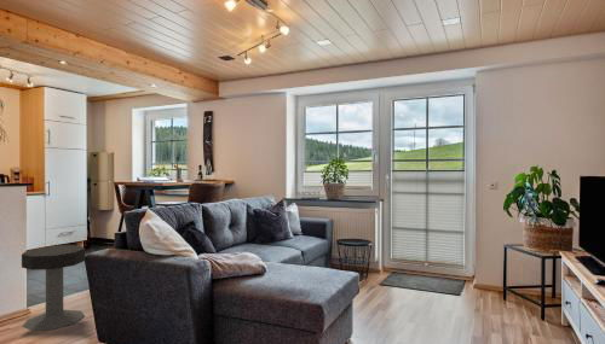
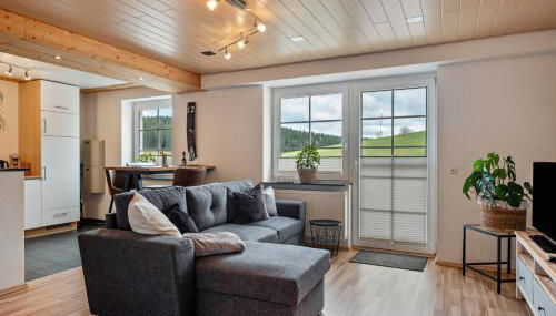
- side table [21,244,86,332]
